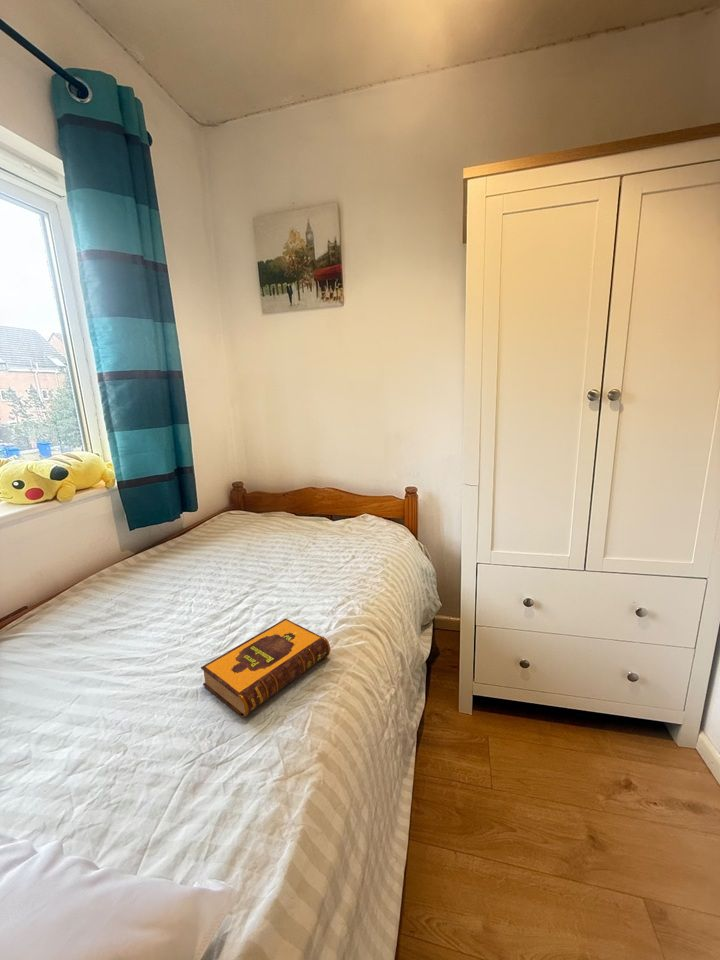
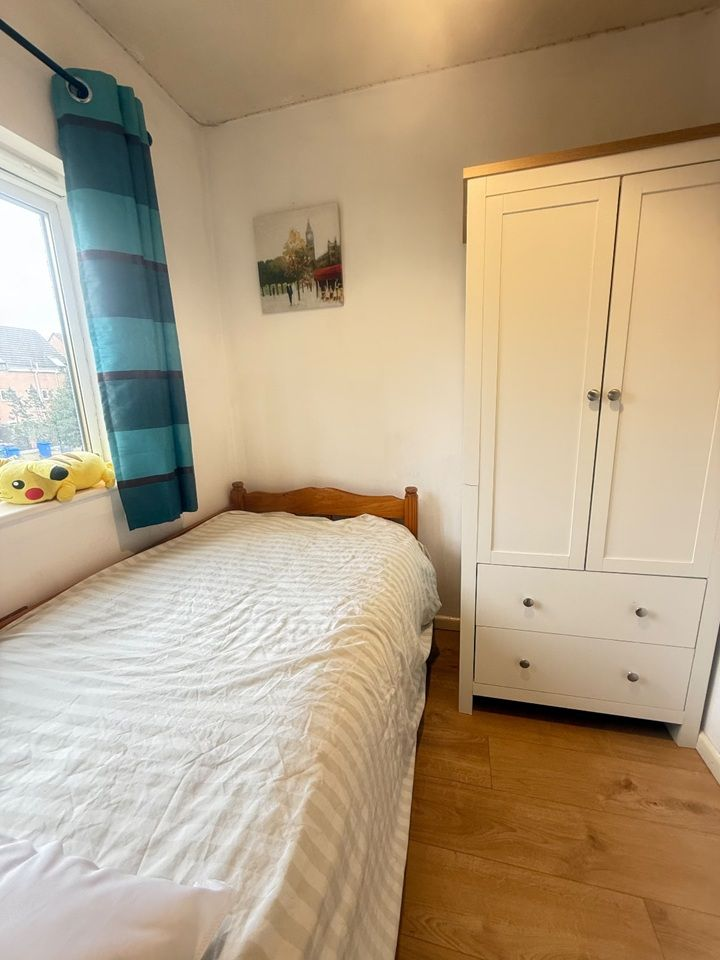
- hardback book [200,618,332,718]
